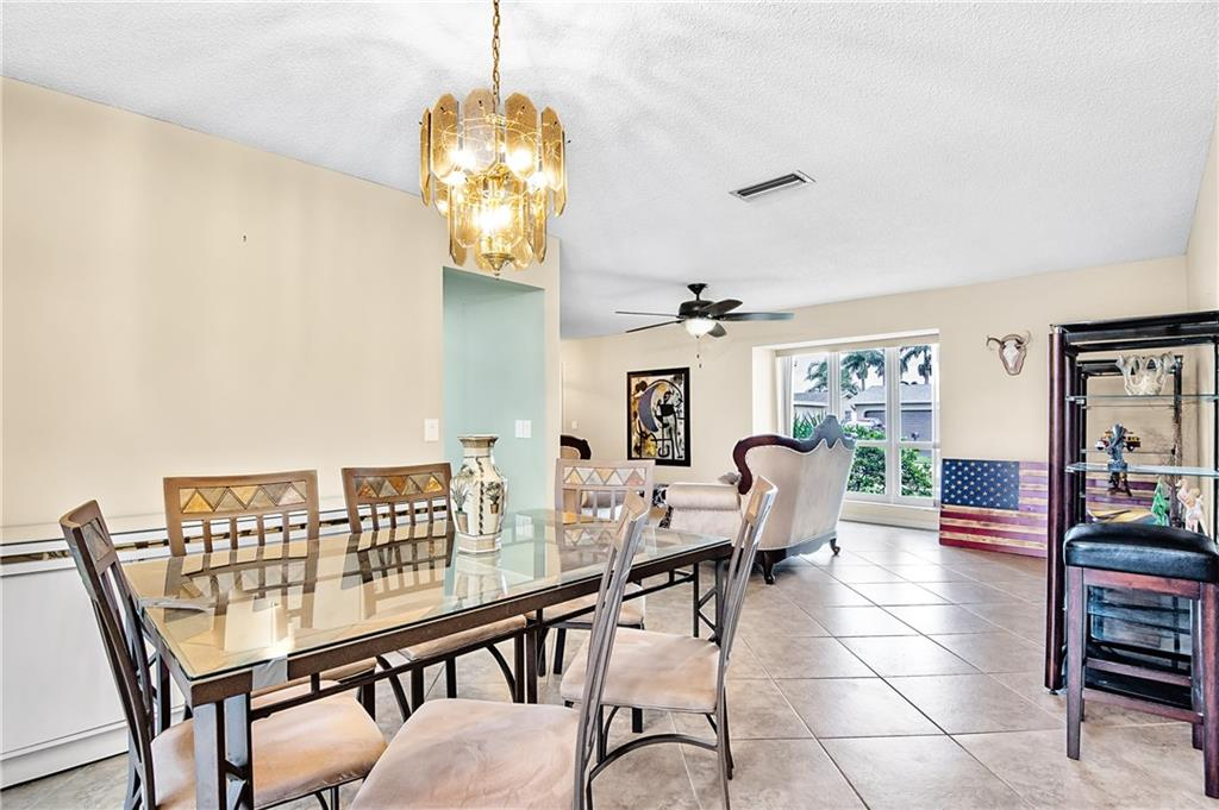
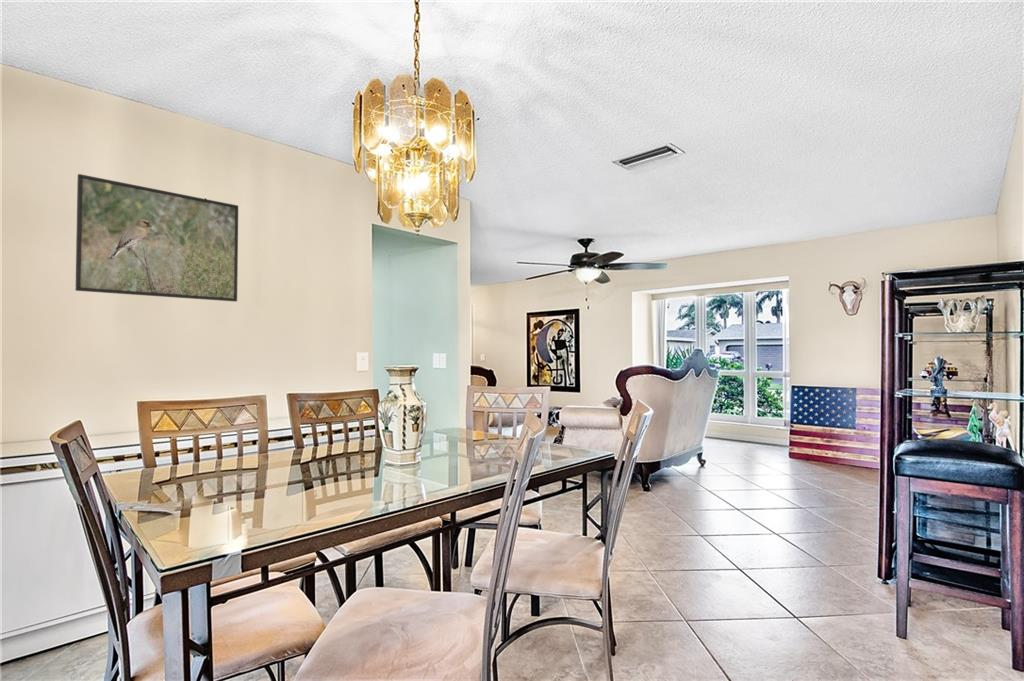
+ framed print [74,173,239,303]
